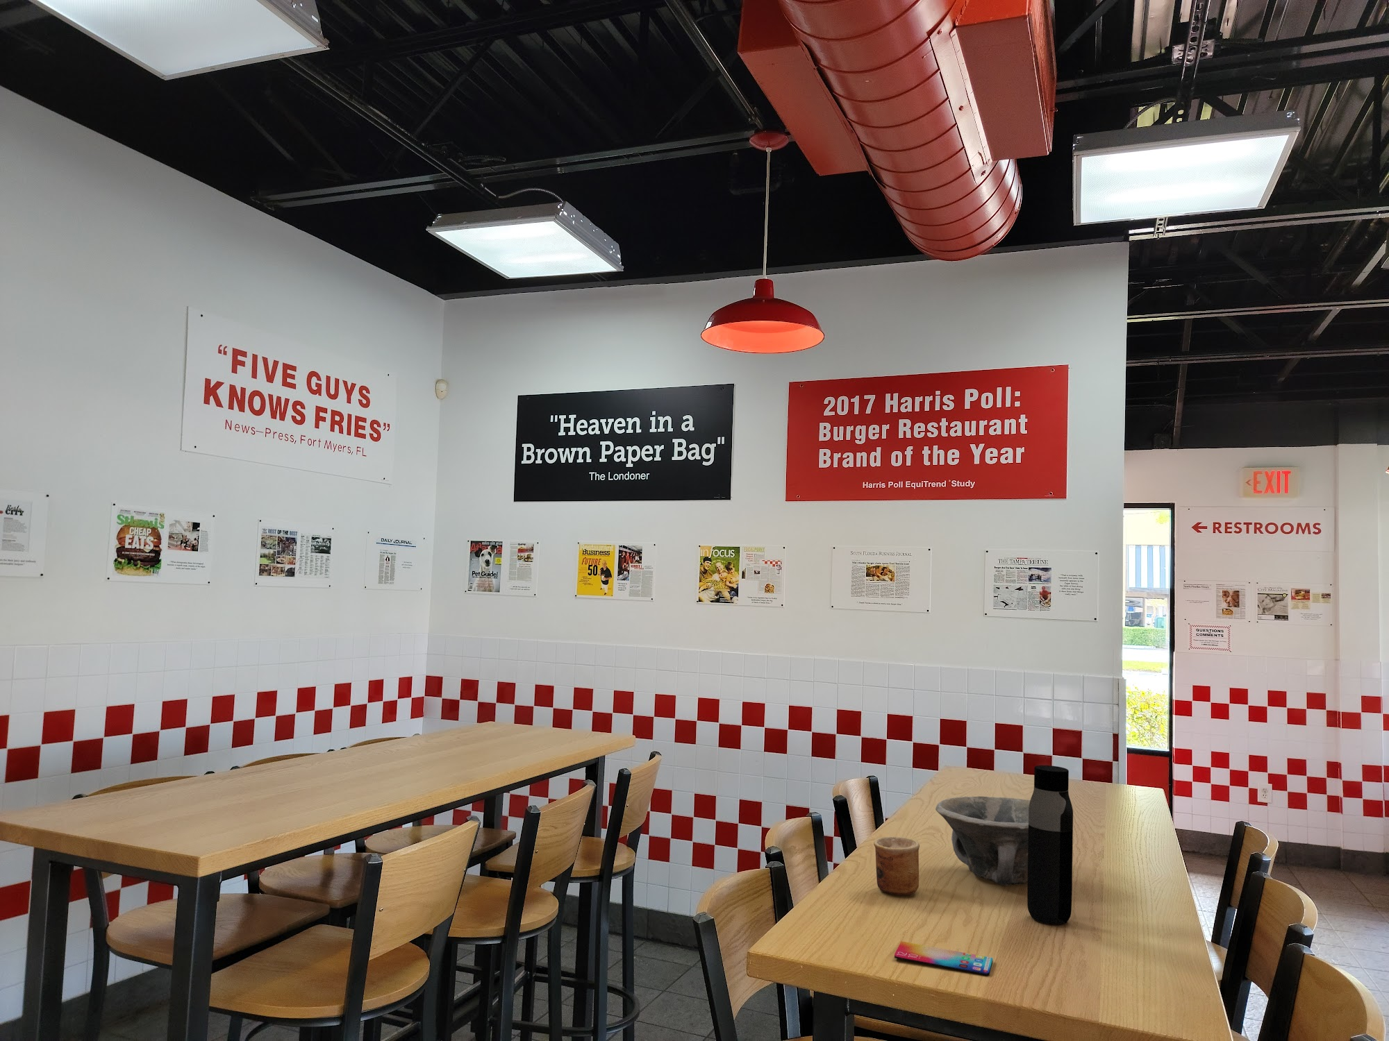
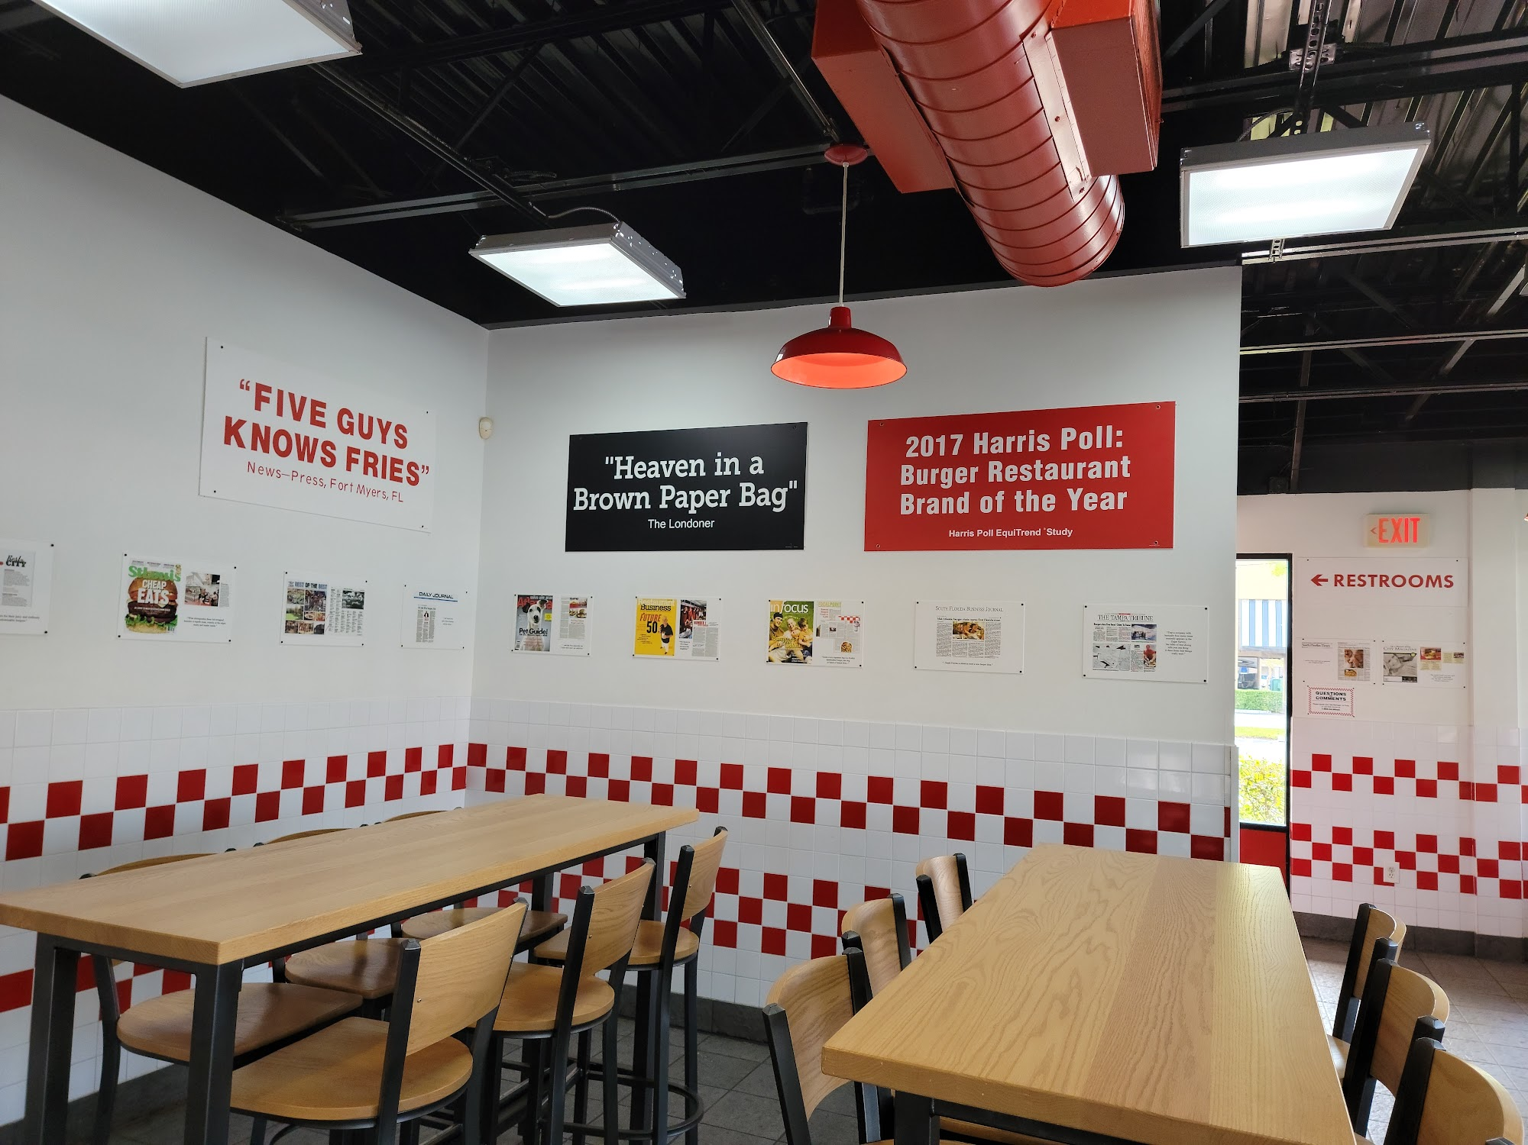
- cup [873,835,920,896]
- water bottle [1027,764,1074,926]
- bowl [935,795,1030,886]
- smartphone [894,940,993,976]
